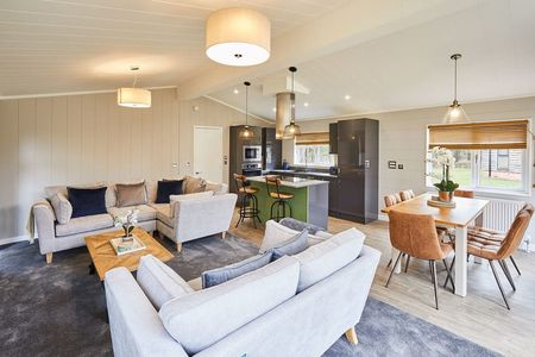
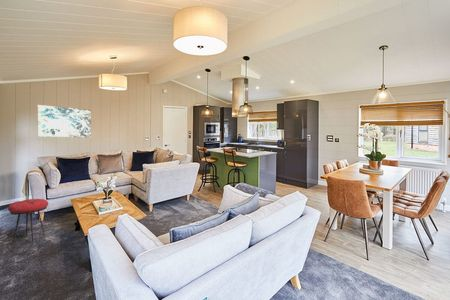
+ stool [7,198,49,244]
+ wall art [37,104,92,138]
